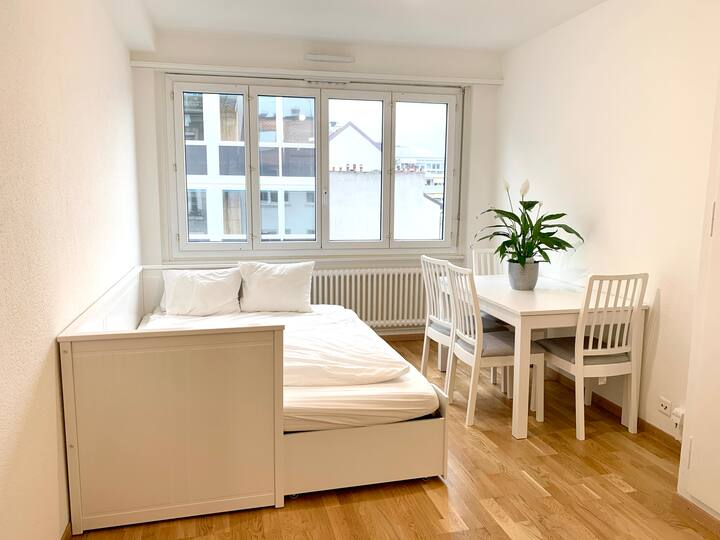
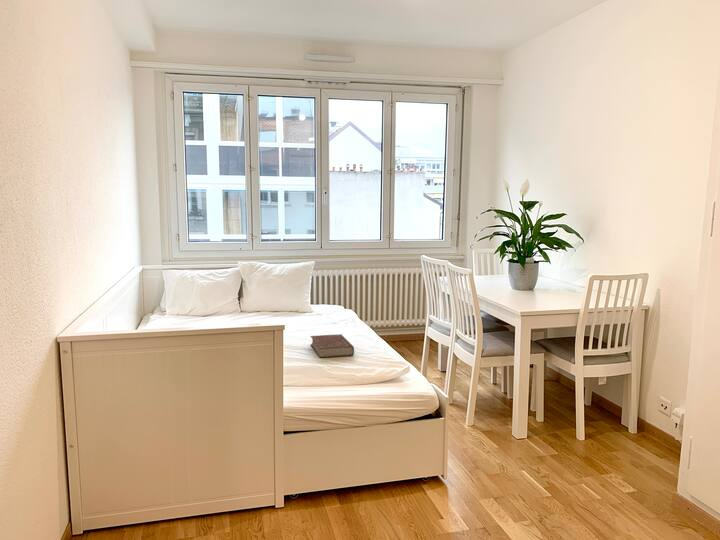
+ book [310,333,355,359]
